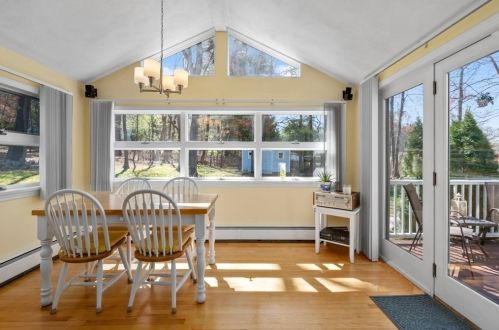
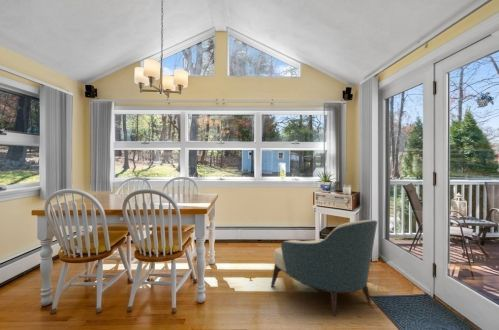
+ armchair [270,219,378,317]
